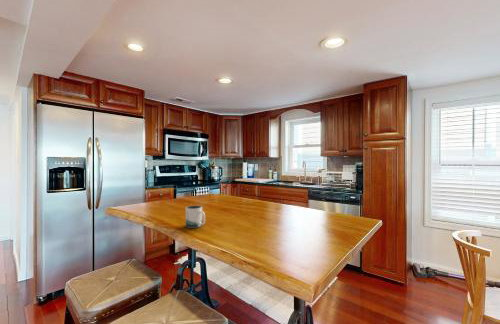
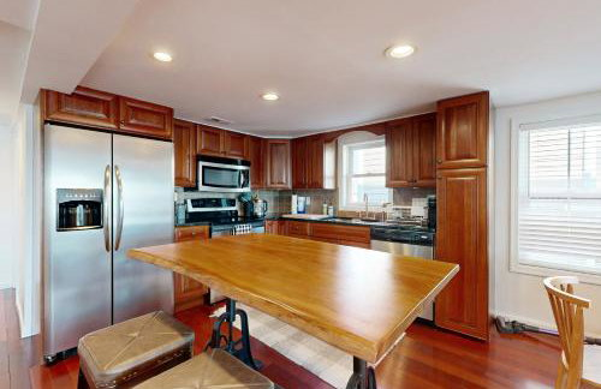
- mug [185,205,206,229]
